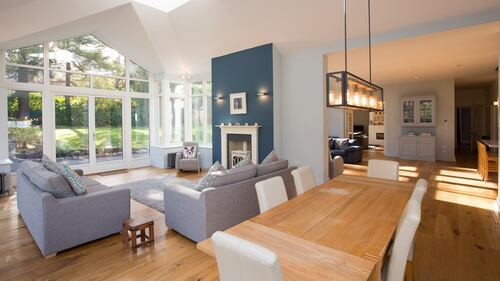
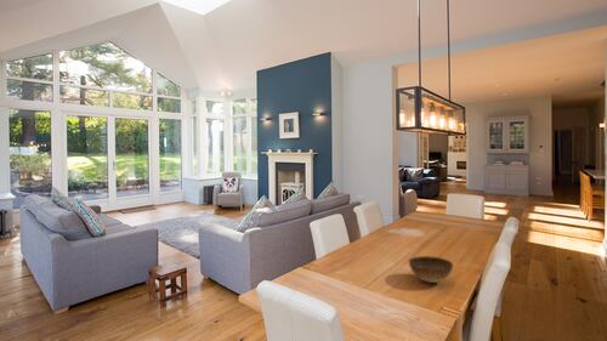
+ bowl [408,255,454,284]
